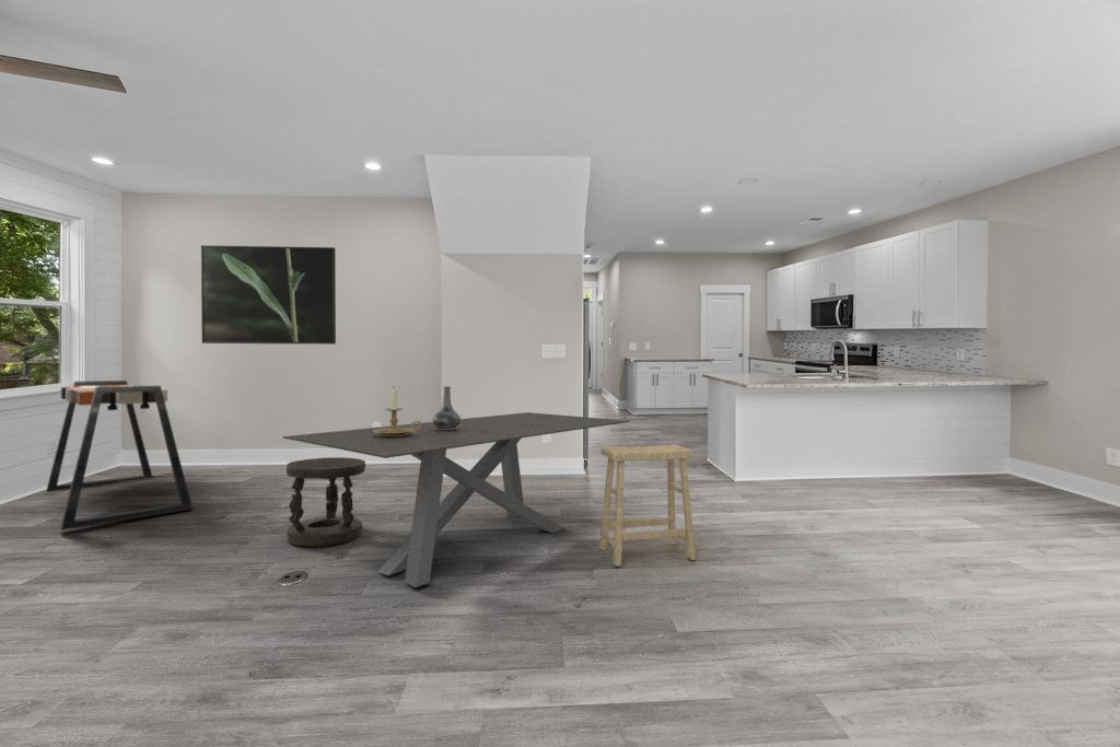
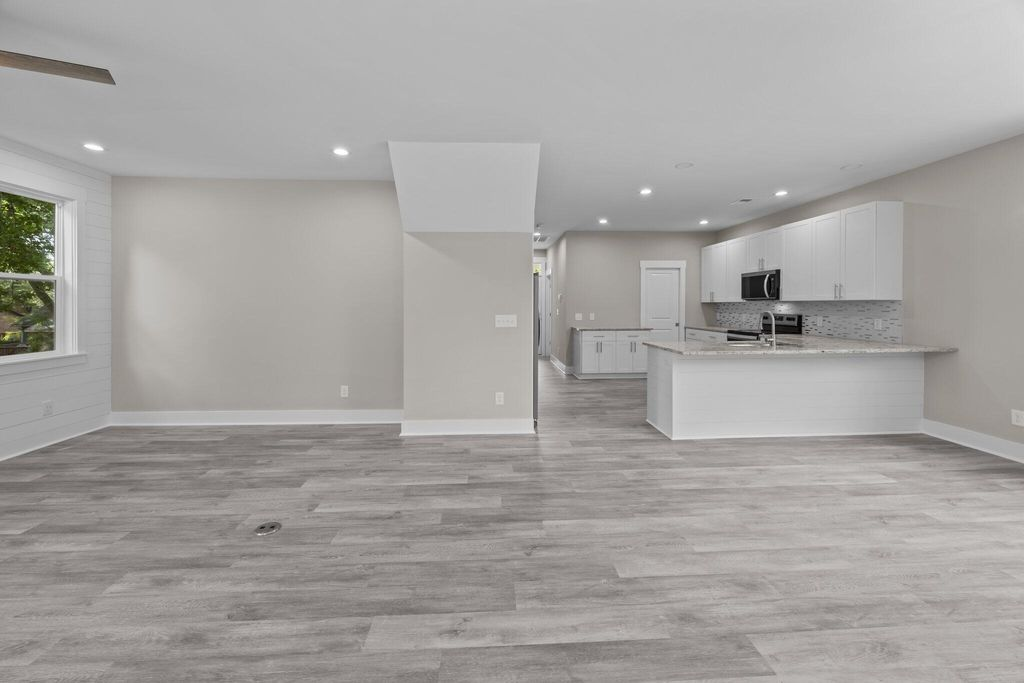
- candle holder [373,386,422,436]
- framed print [200,244,337,346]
- stool [598,444,697,568]
- dining table [282,411,631,588]
- stool [285,456,366,548]
- decorative vase [432,385,462,430]
- bench [45,380,194,532]
